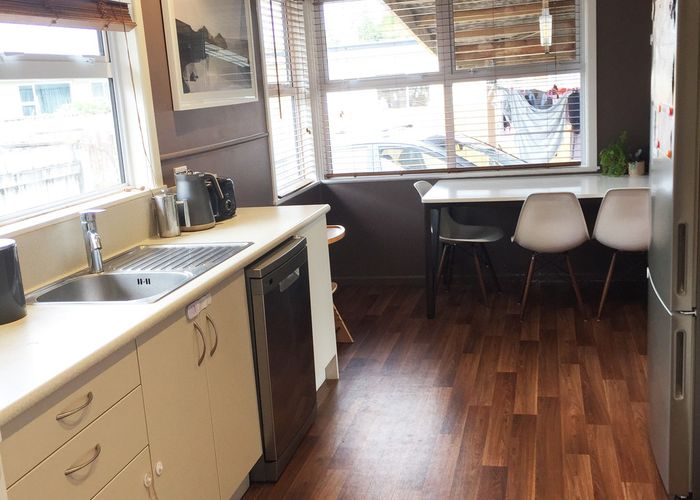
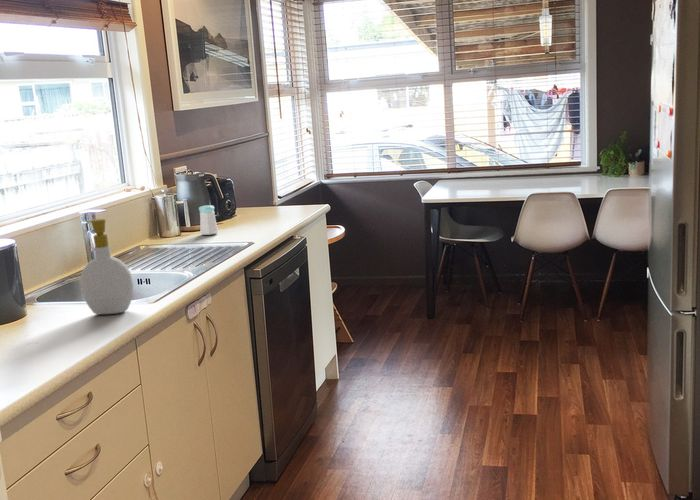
+ soap bottle [80,218,134,316]
+ salt shaker [198,204,219,236]
